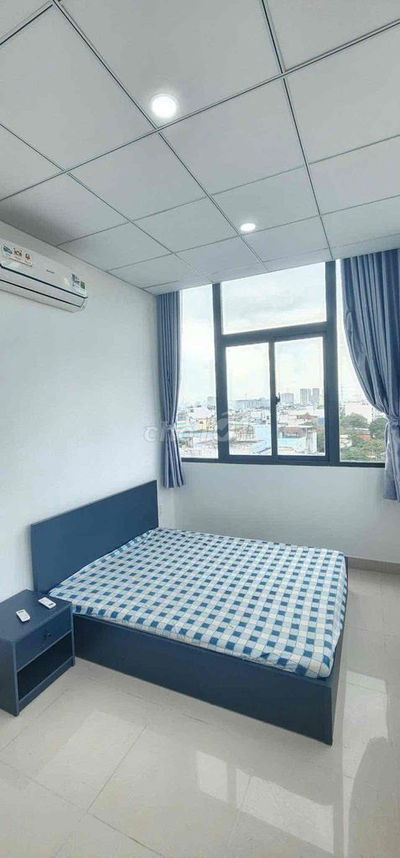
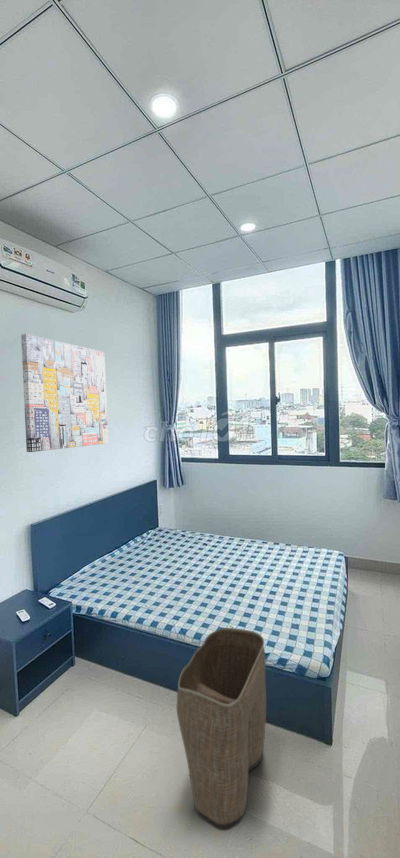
+ wall art [20,333,109,453]
+ laundry basket [176,627,267,832]
